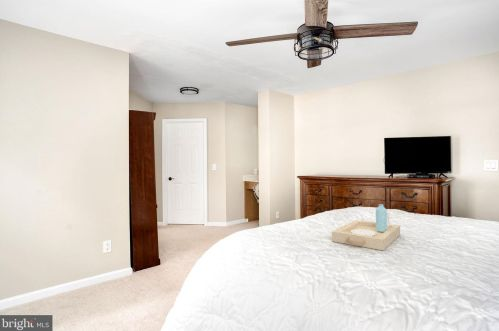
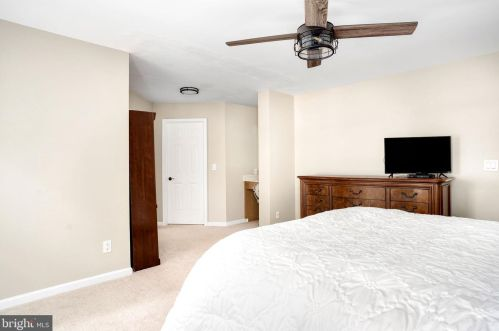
- serving tray [331,203,401,251]
